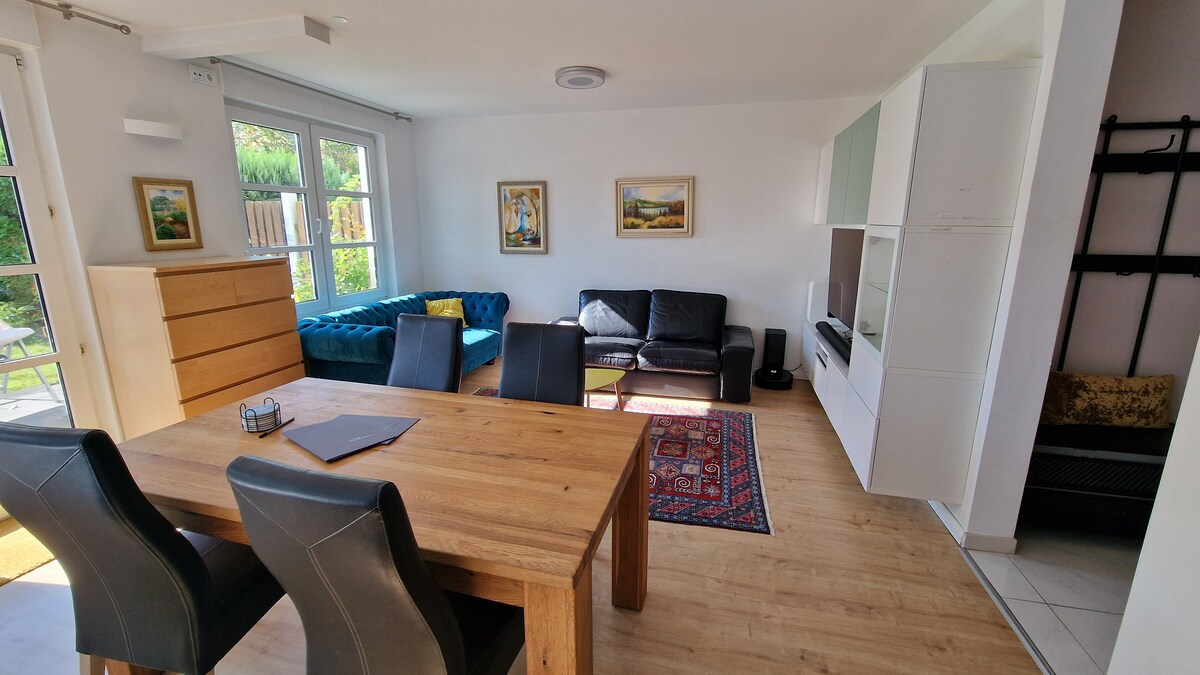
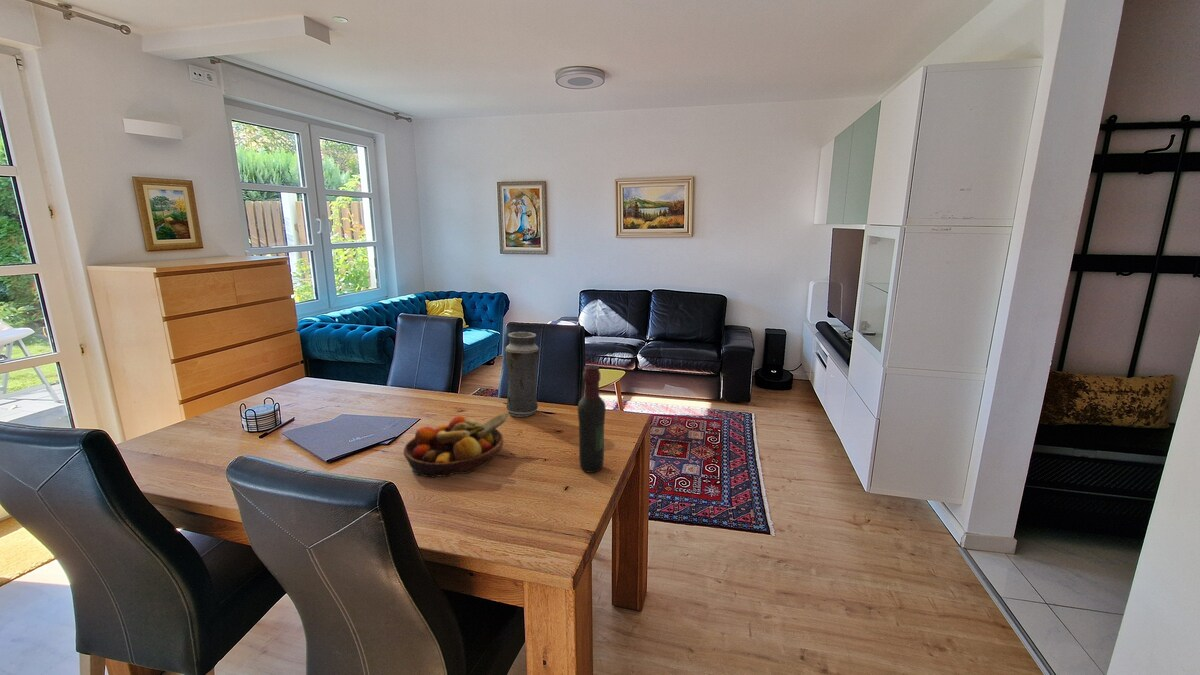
+ fruit bowl [403,412,509,478]
+ wine bottle [577,364,607,474]
+ vase [504,331,540,418]
